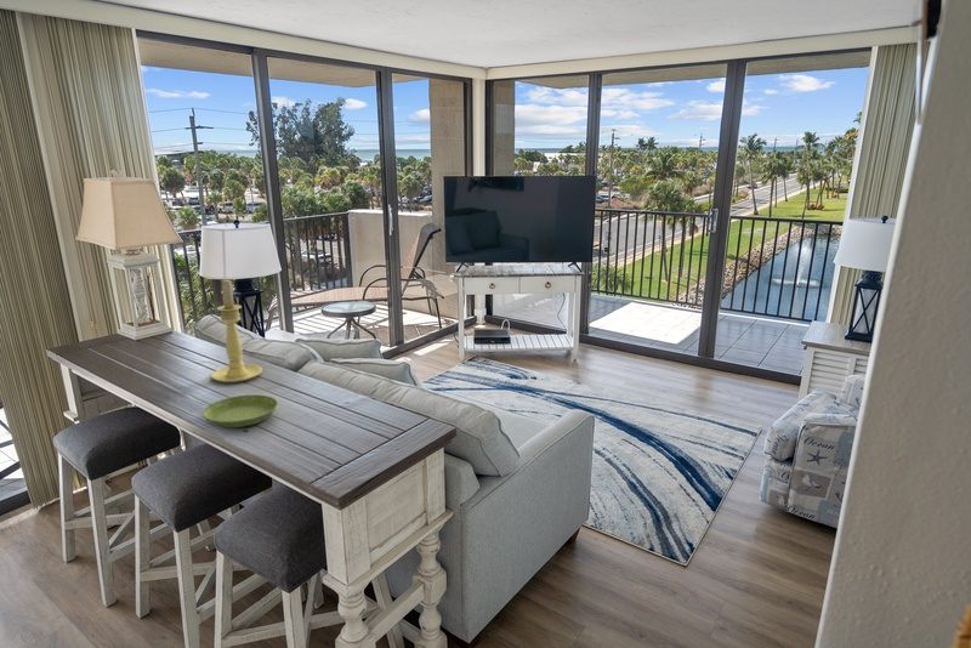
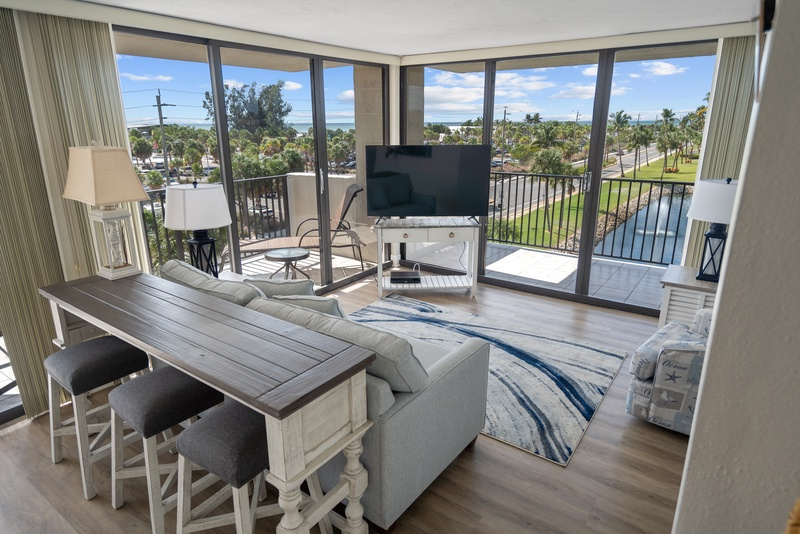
- saucer [201,393,279,428]
- candle holder [210,277,263,383]
